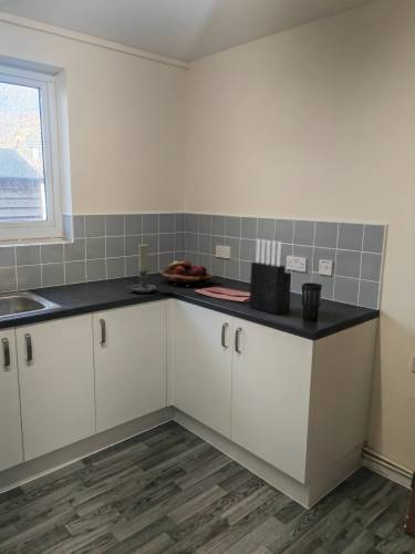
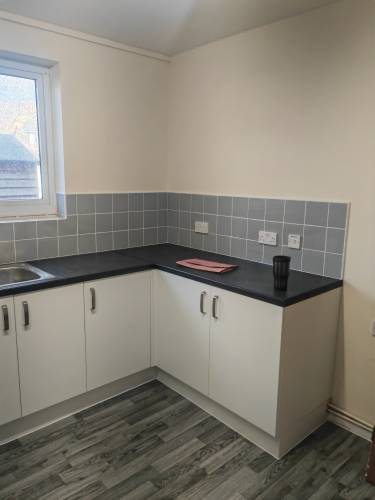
- candle holder [125,243,157,294]
- knife block [248,238,292,316]
- fruit basket [158,259,215,287]
